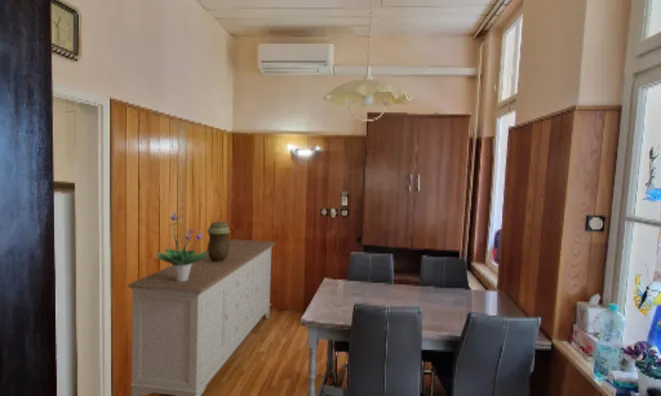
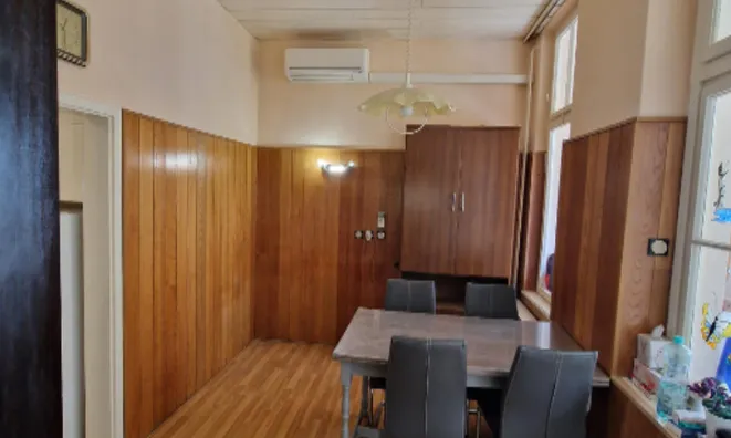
- potted plant [155,211,209,281]
- sideboard [127,238,277,396]
- decorative urn [206,221,231,262]
